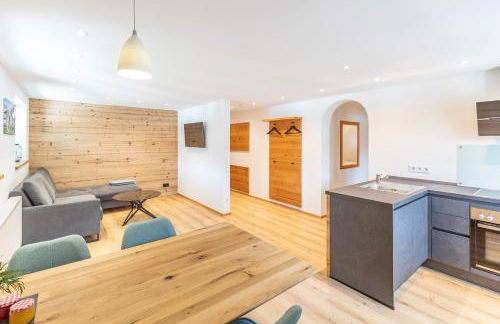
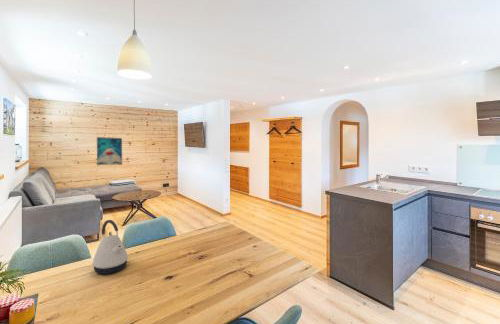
+ wall art [96,136,123,166]
+ kettle [91,219,129,275]
